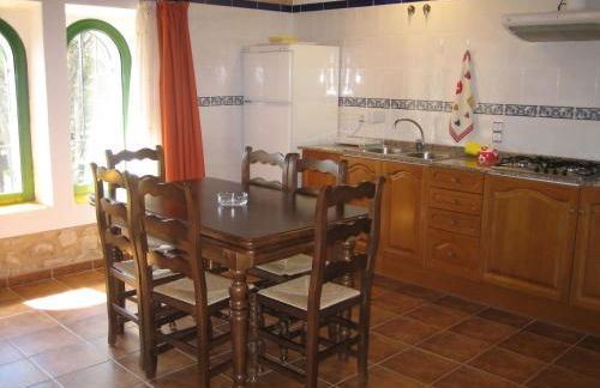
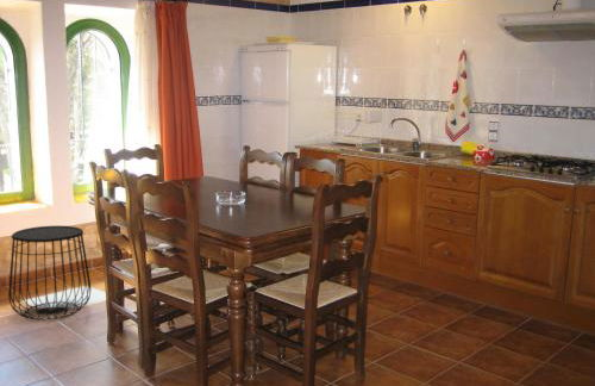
+ side table [7,225,92,322]
